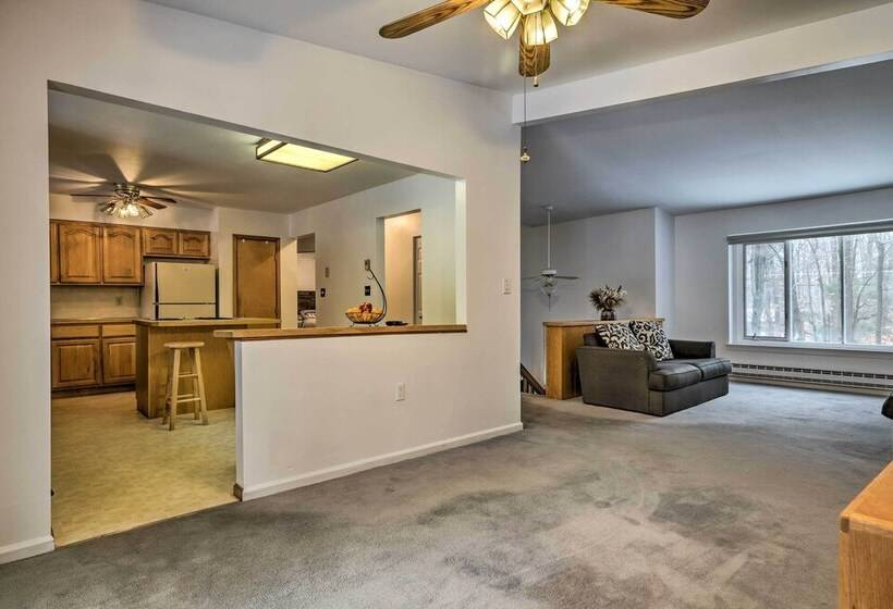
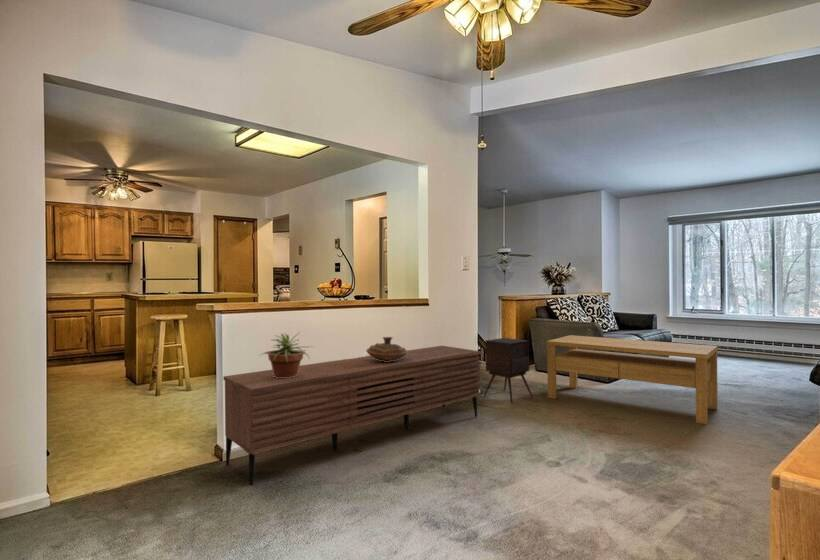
+ potted plant [259,331,314,378]
+ sideboard [222,345,483,486]
+ coffee table [546,334,719,425]
+ decorative bowl [365,336,408,362]
+ side table [483,337,533,404]
